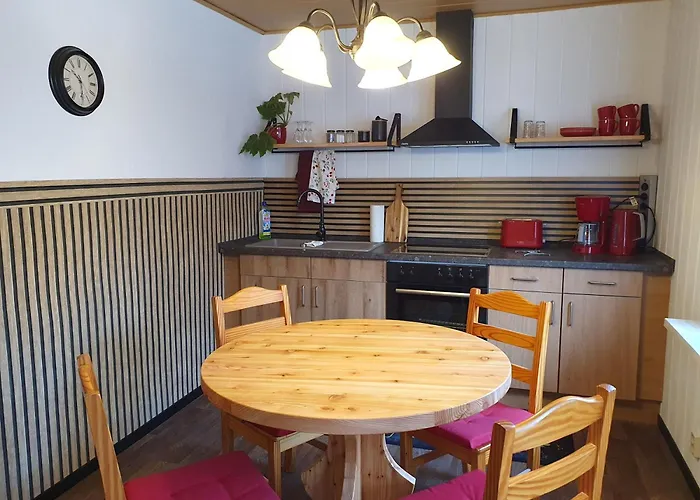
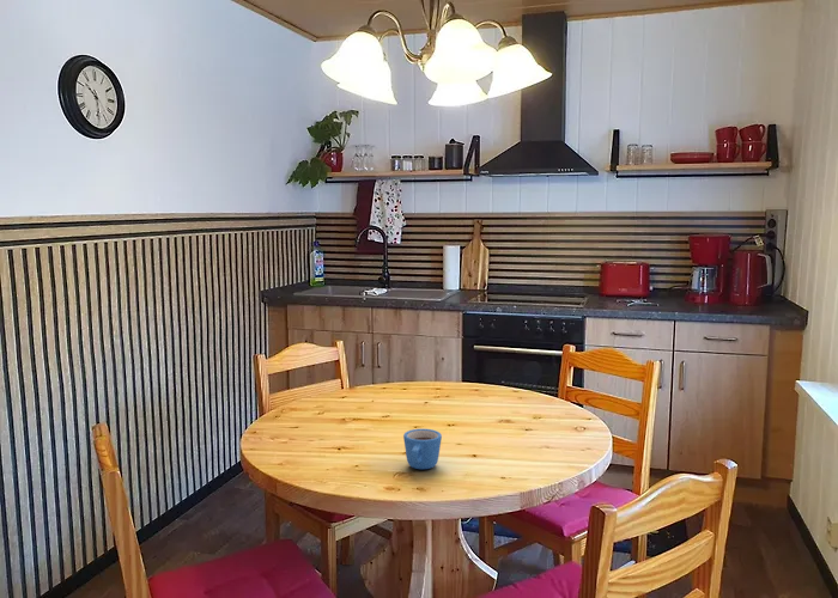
+ mug [402,428,443,470]
